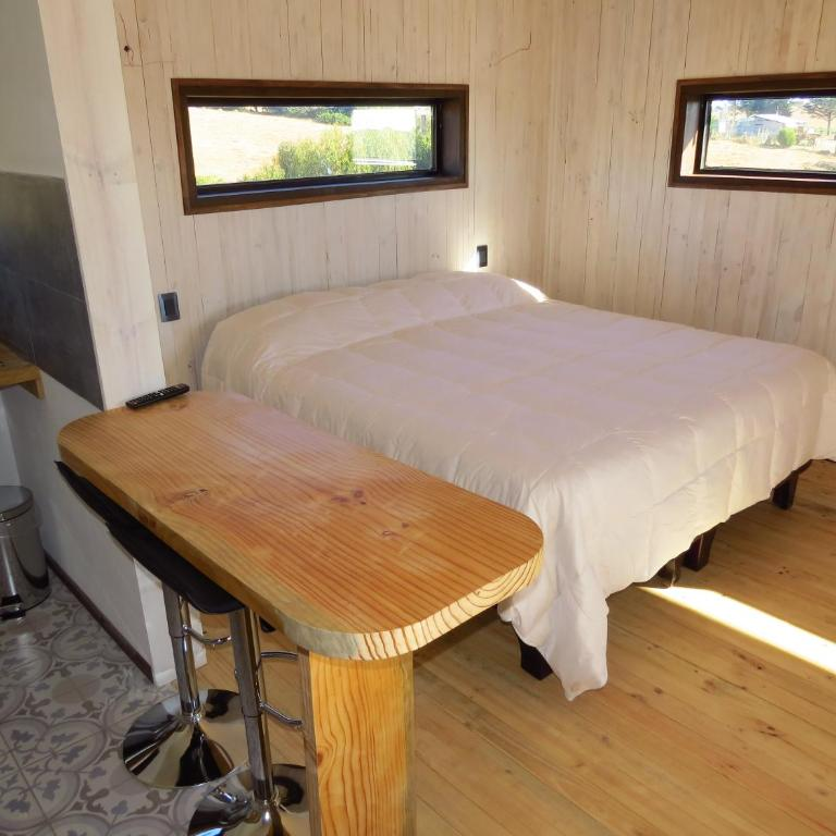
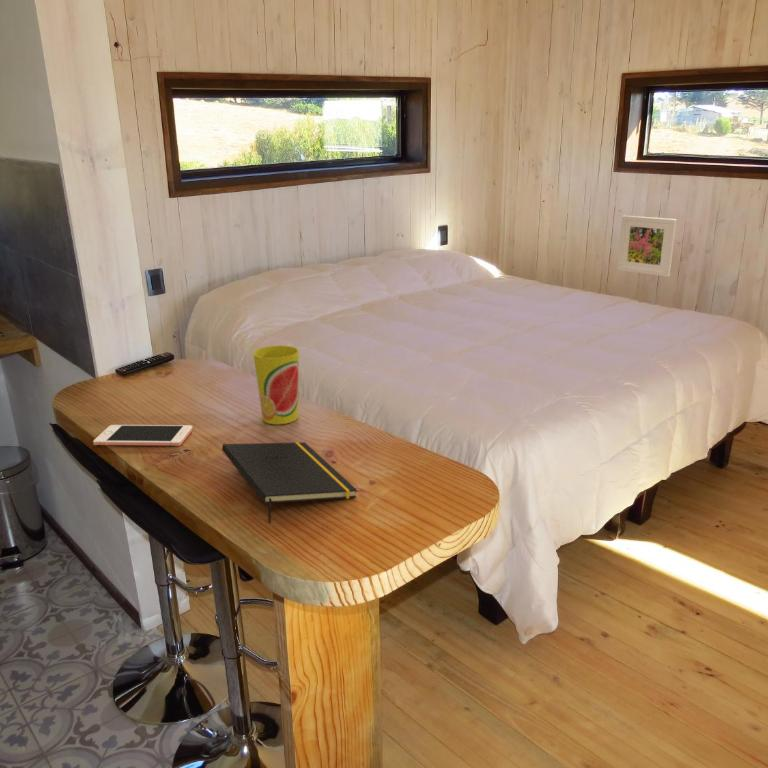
+ notepad [221,441,358,524]
+ cup [252,344,300,425]
+ cell phone [92,424,194,447]
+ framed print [616,214,678,278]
